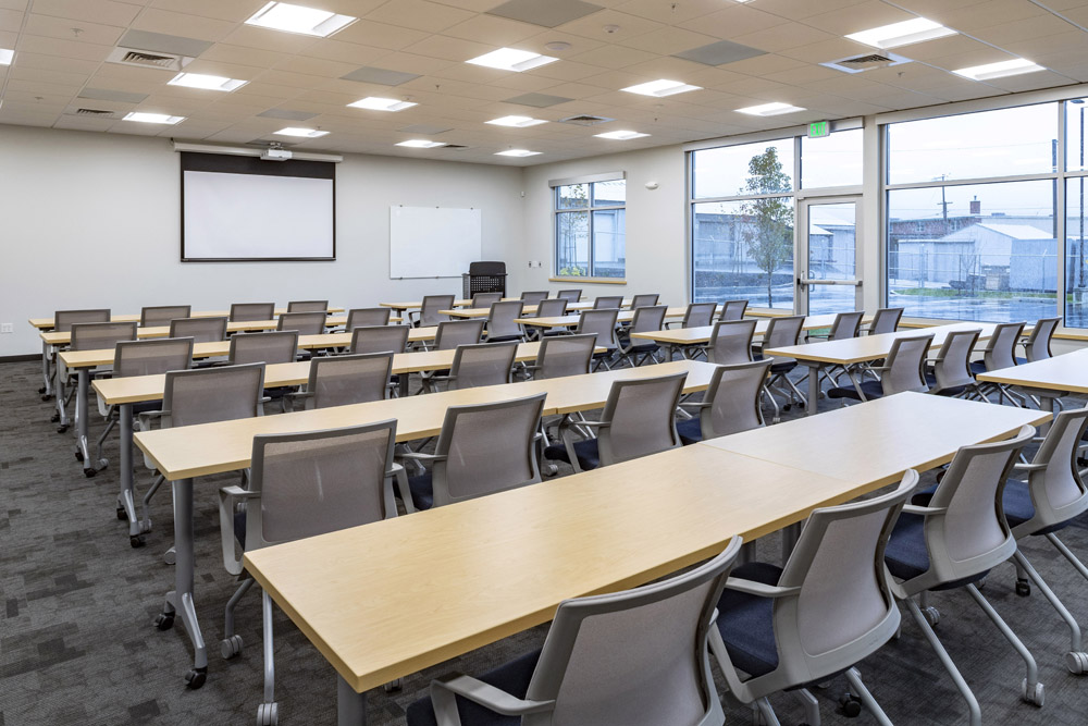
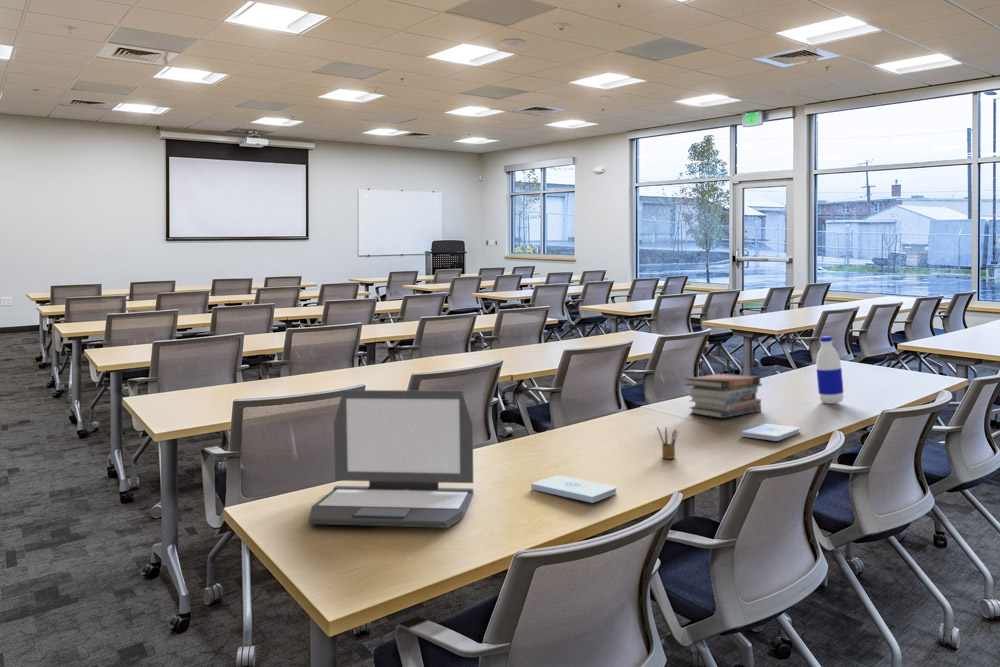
+ notepad [740,423,801,442]
+ notepad [530,474,618,504]
+ laptop [308,389,475,529]
+ water bottle [815,335,844,405]
+ book stack [684,373,763,419]
+ pencil box [656,426,679,460]
